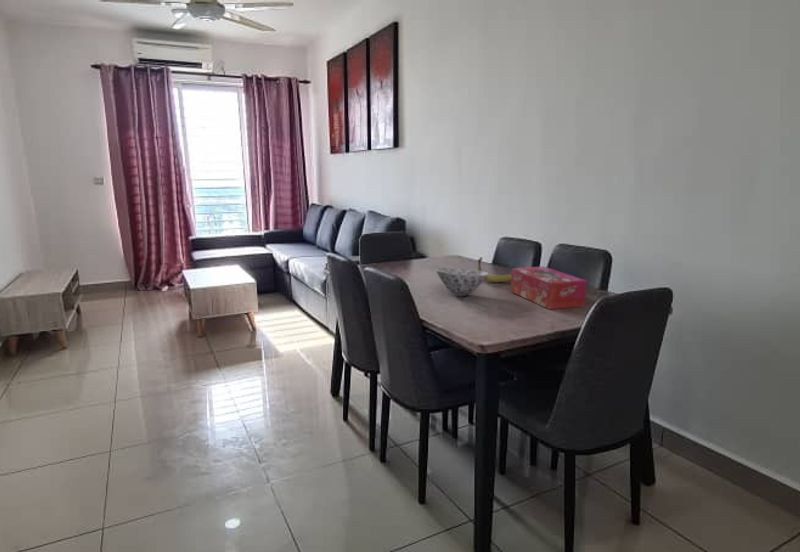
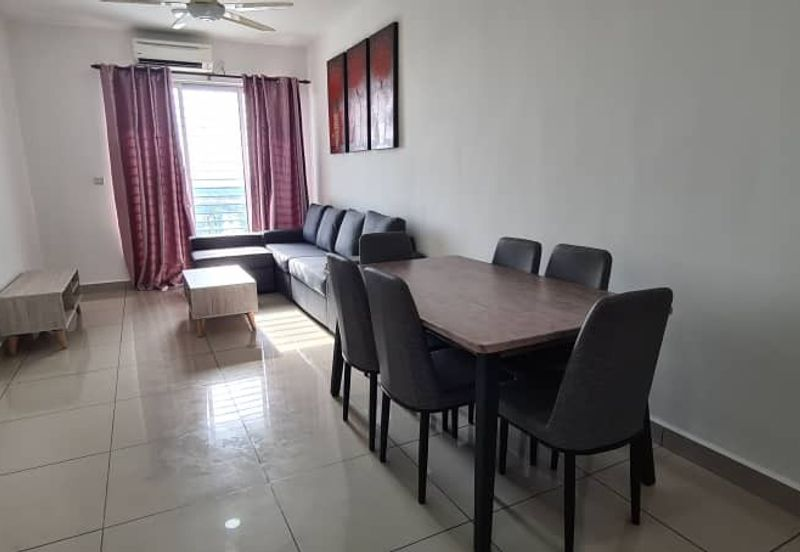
- bowl [435,267,490,297]
- banana [477,256,512,283]
- tissue box [510,265,587,310]
